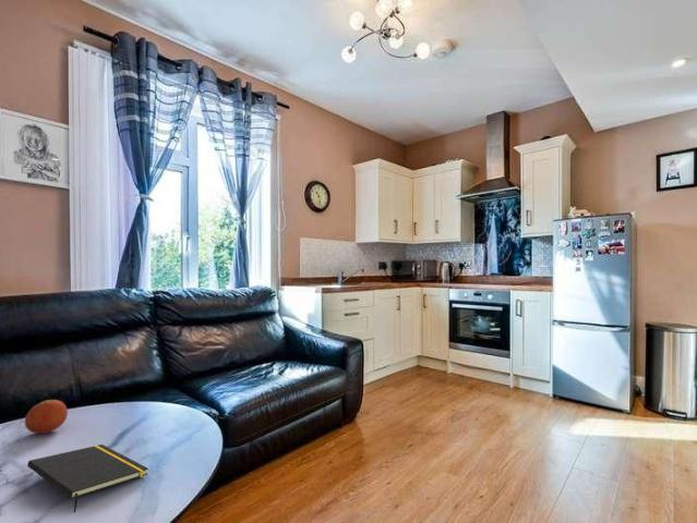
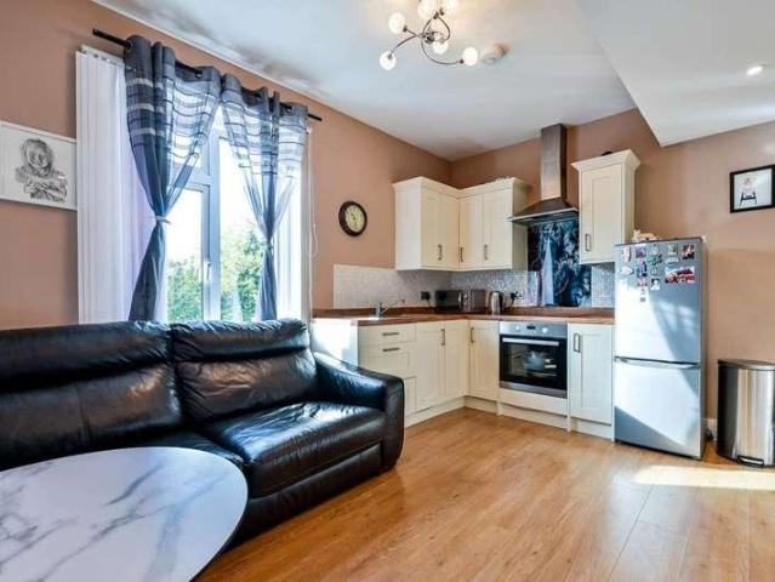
- fruit [24,399,69,435]
- notepad [26,443,149,513]
